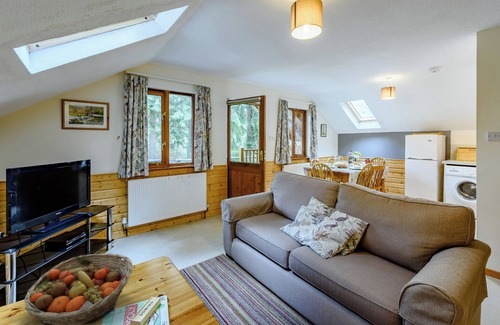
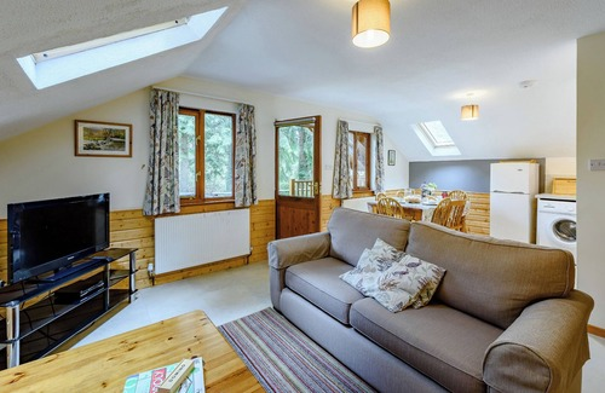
- fruit basket [23,252,134,325]
